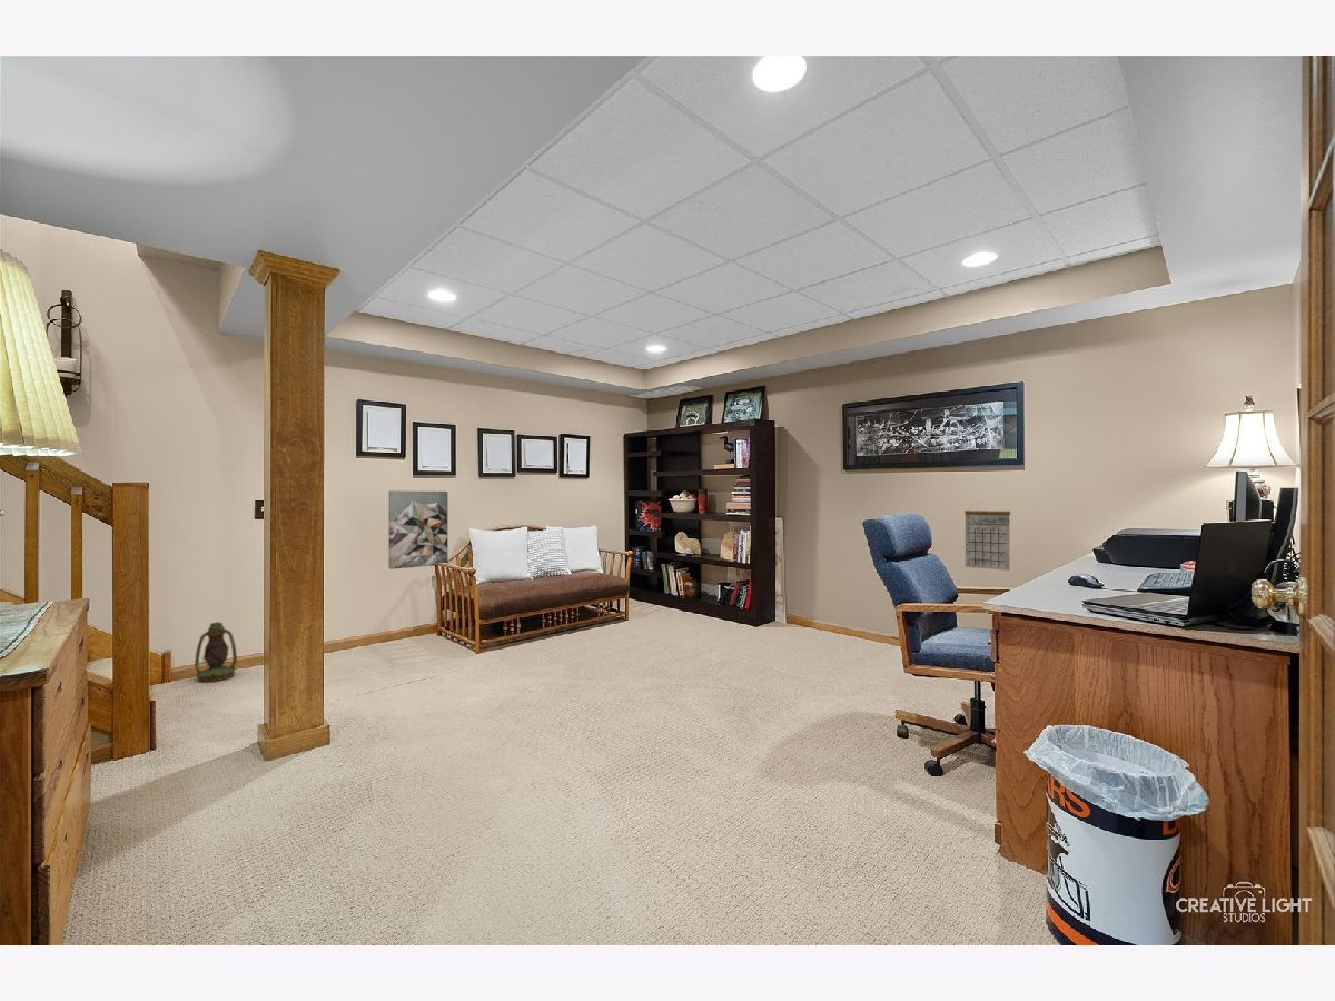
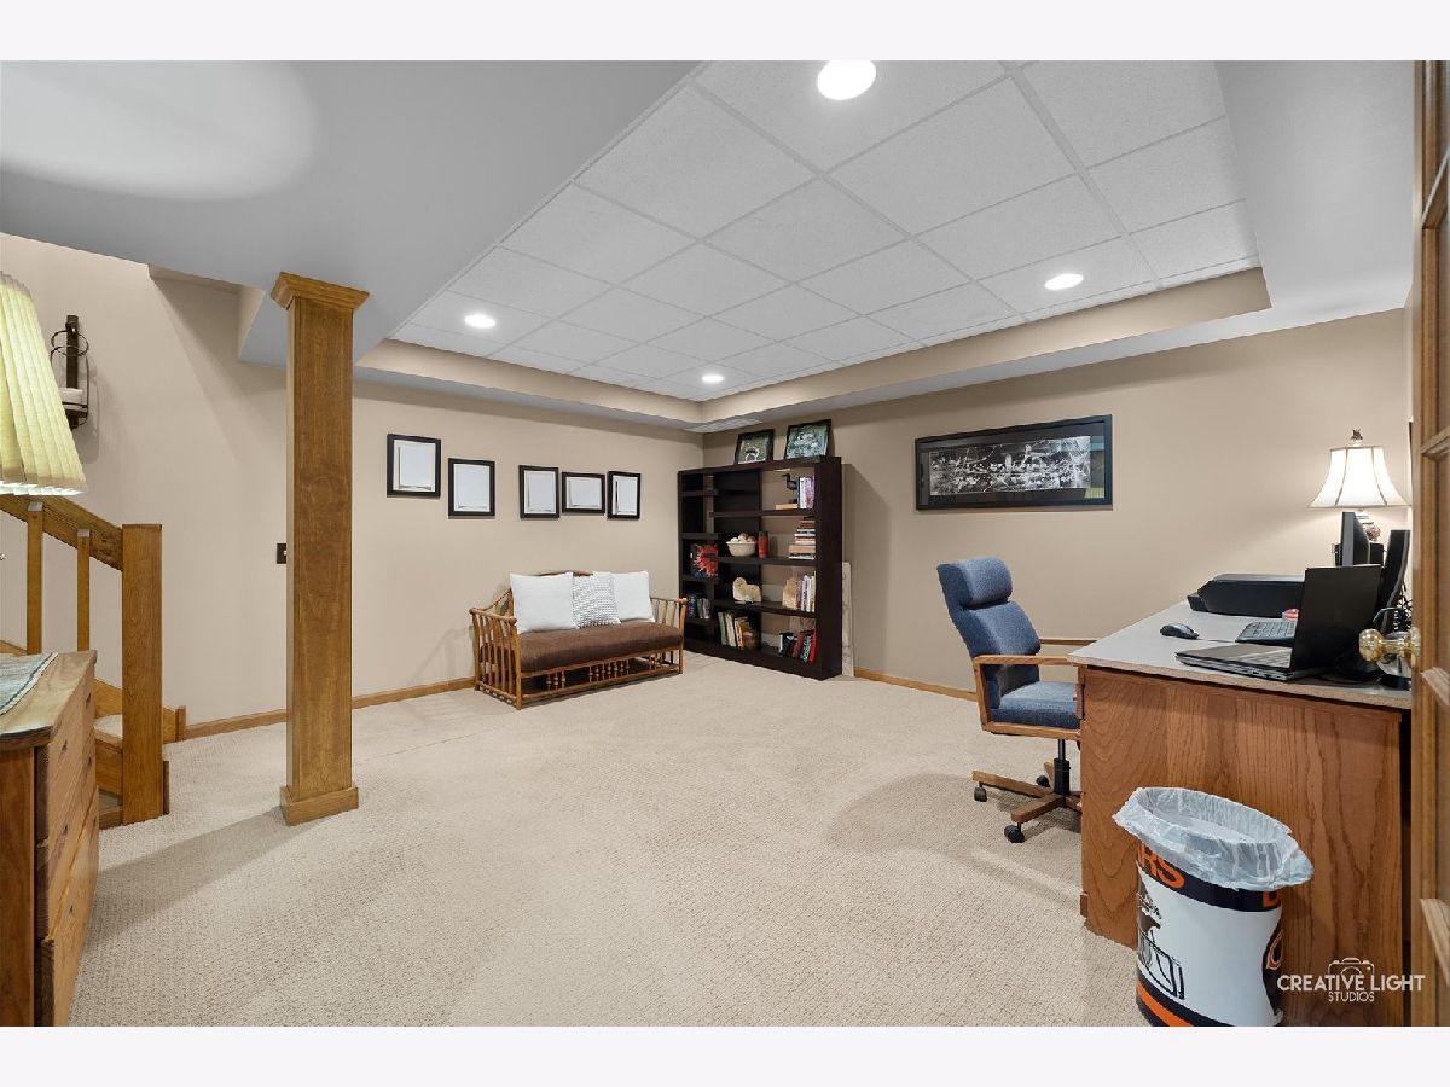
- wall art [387,489,448,571]
- lantern [194,621,238,683]
- calendar [963,497,1011,572]
